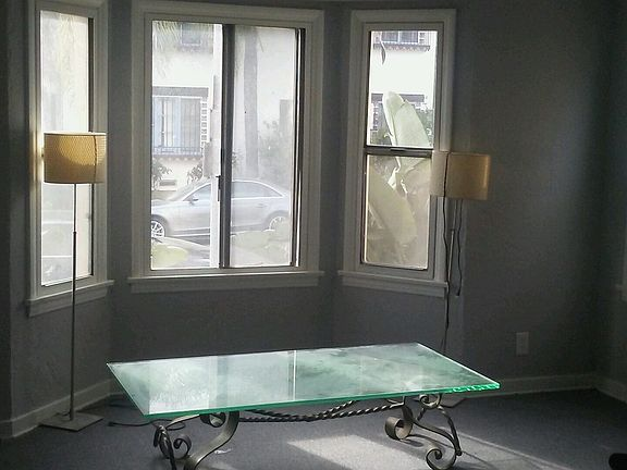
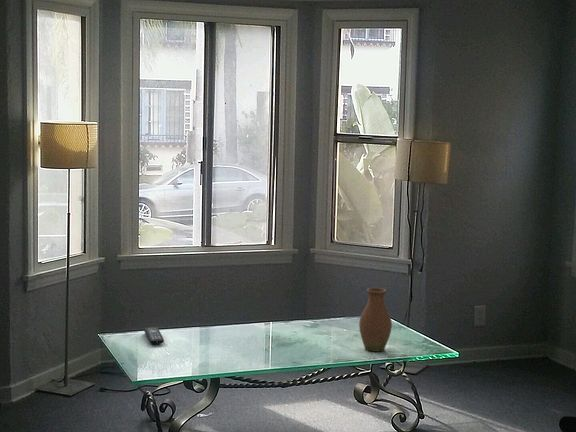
+ remote control [143,326,165,345]
+ vase [358,287,393,353]
